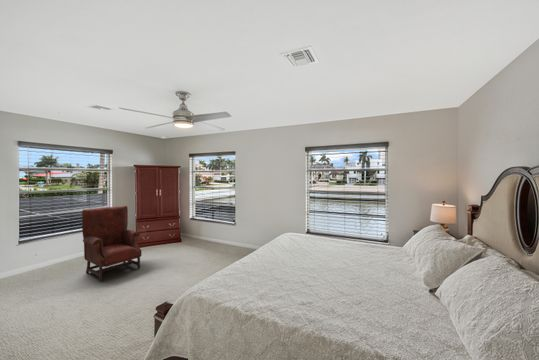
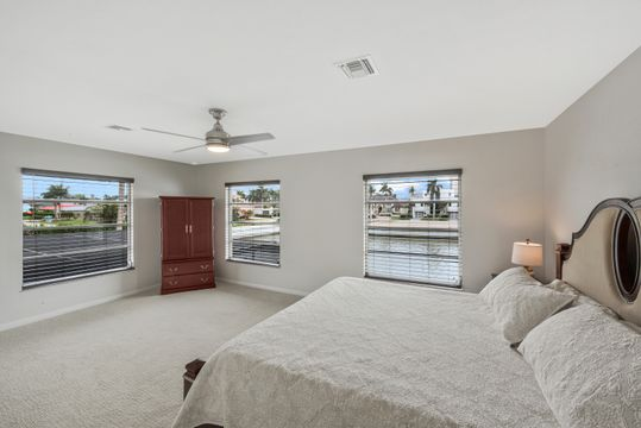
- armchair [81,205,142,282]
